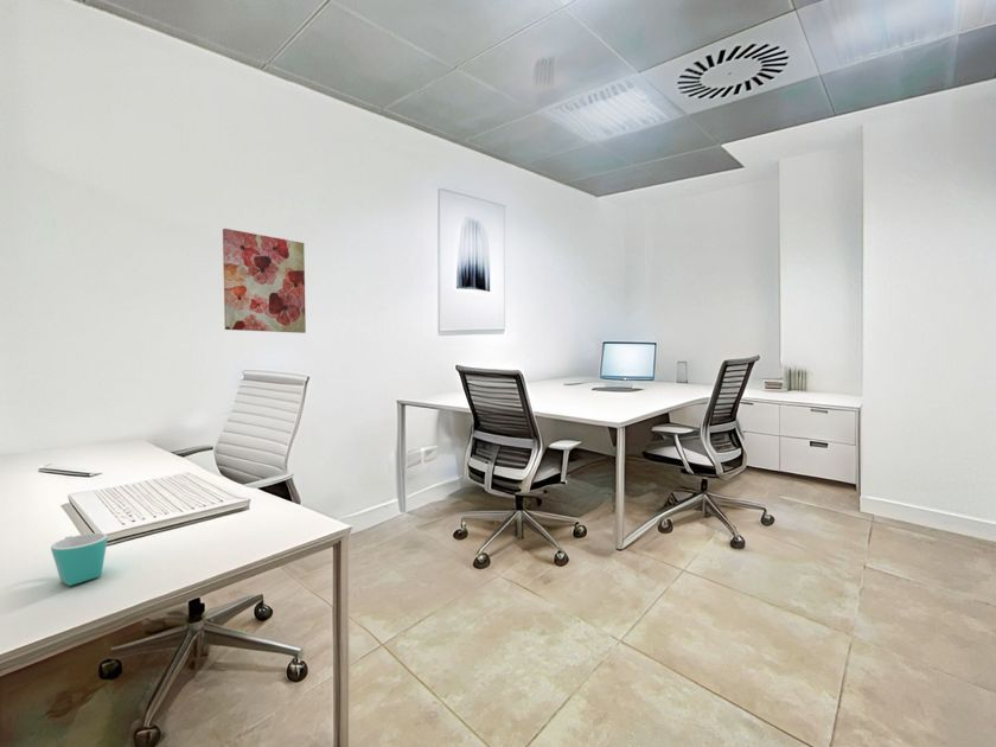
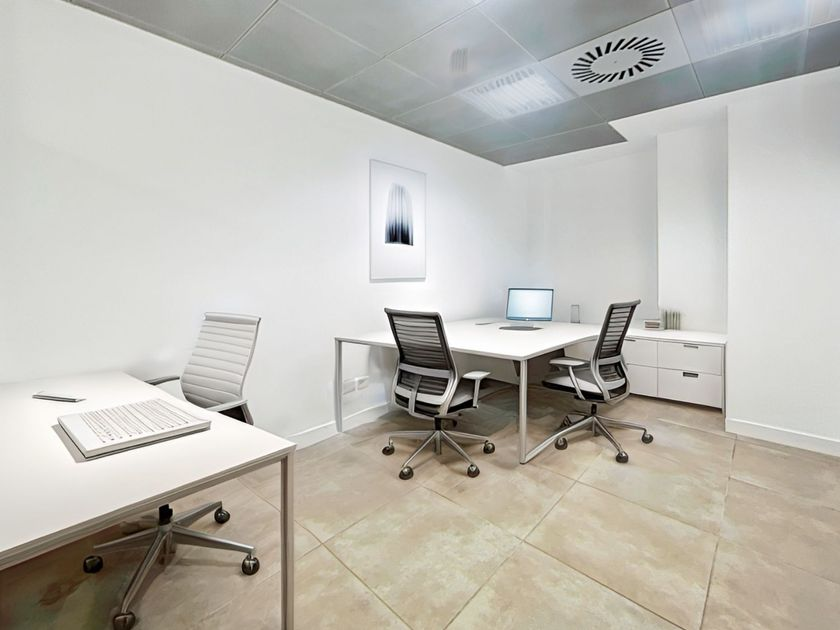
- mug [50,532,109,587]
- wall art [222,228,307,334]
